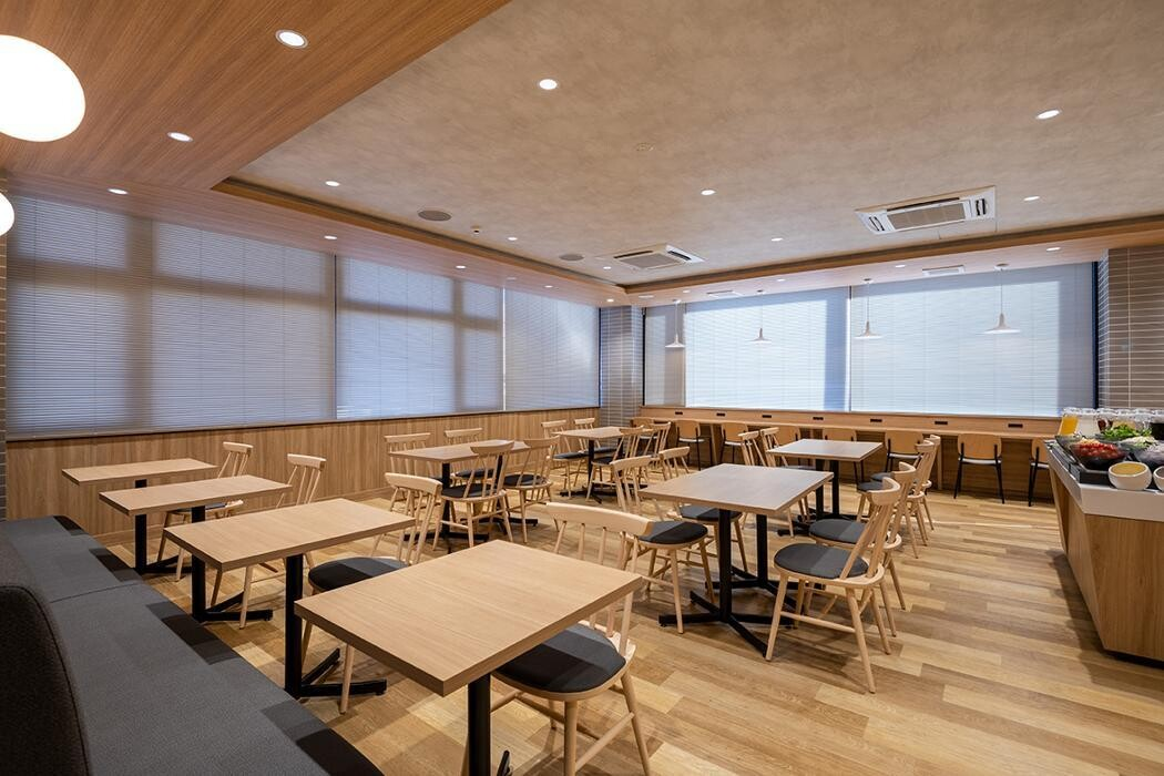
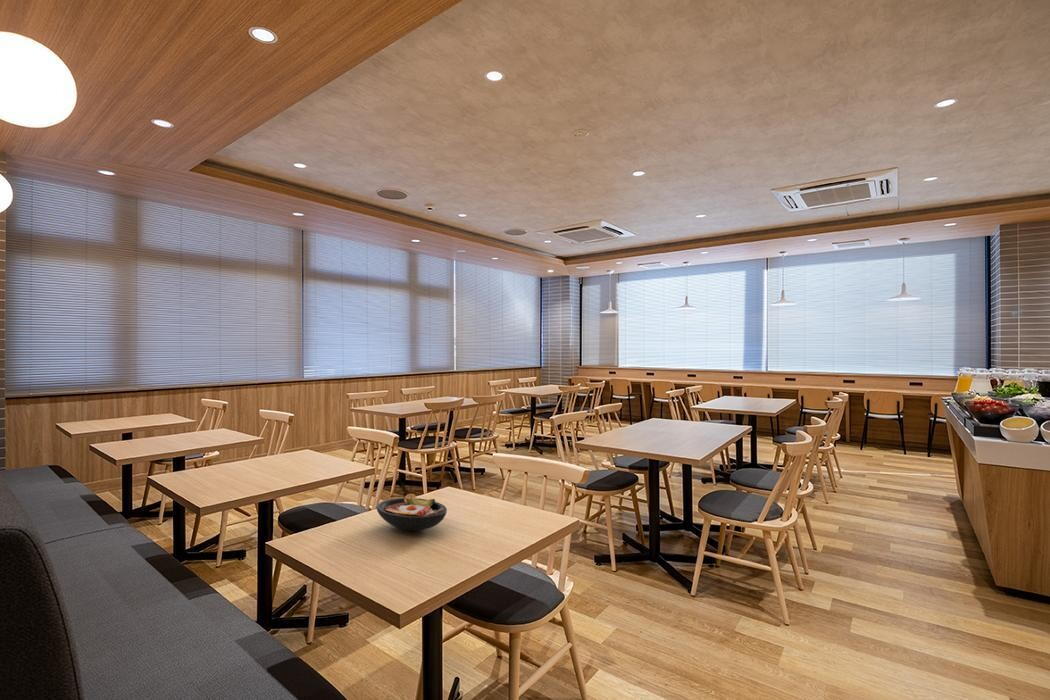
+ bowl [375,493,448,532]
